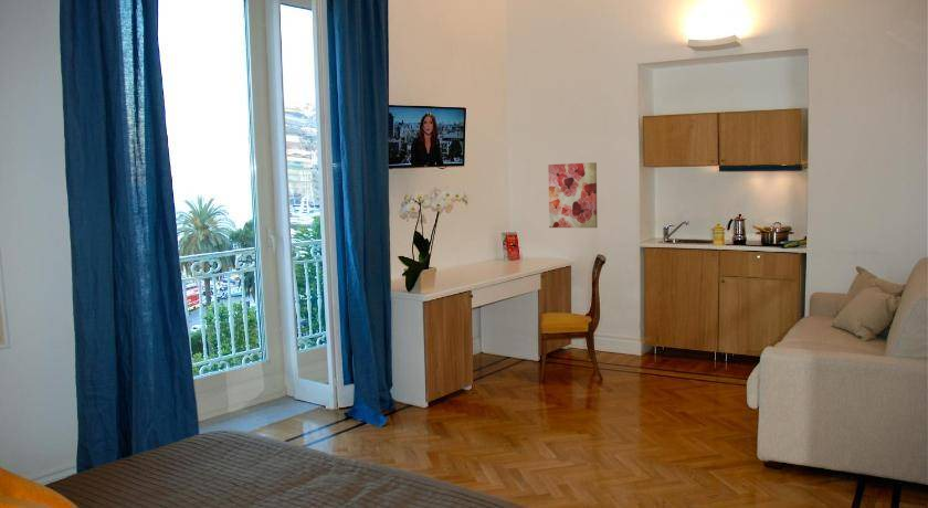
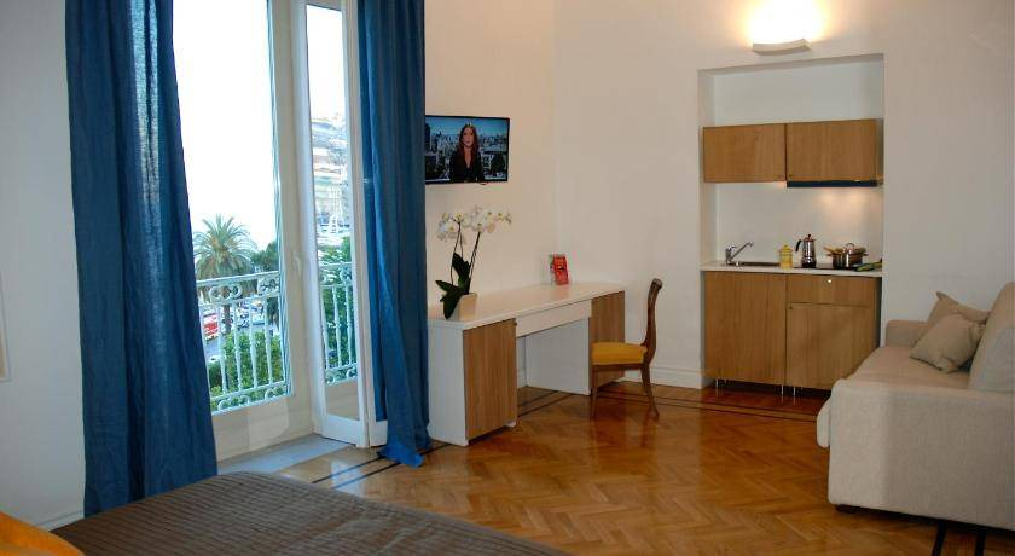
- wall art [547,161,599,229]
